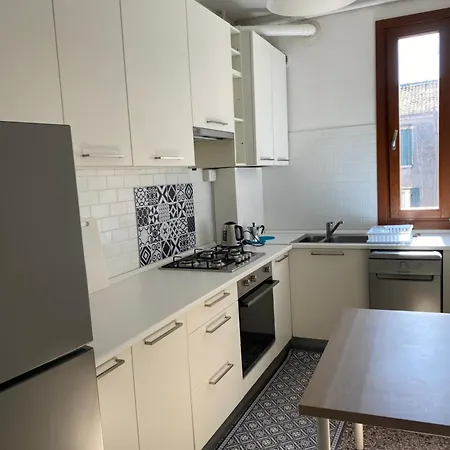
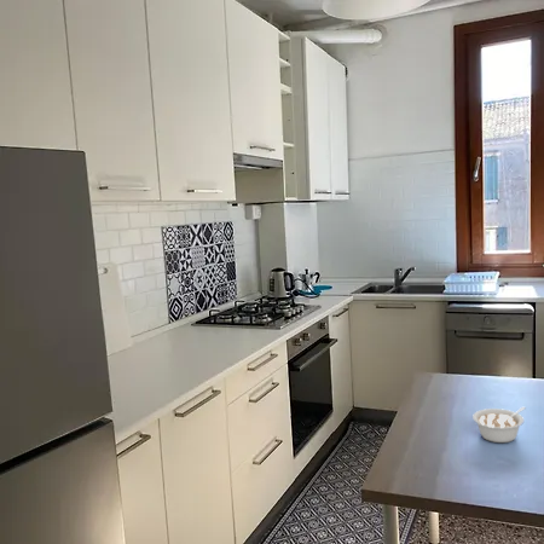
+ legume [471,406,527,444]
